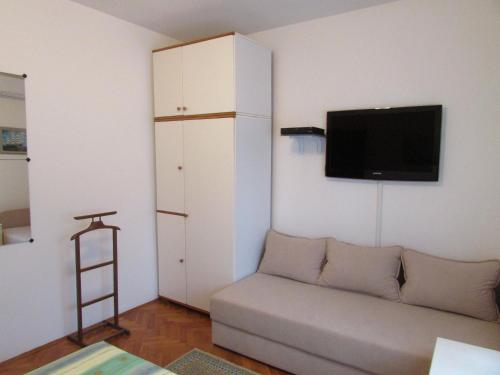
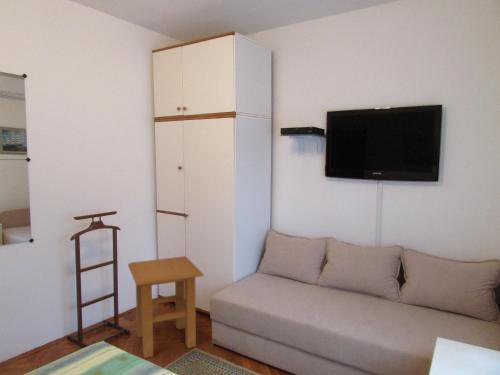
+ side table [127,255,204,359]
